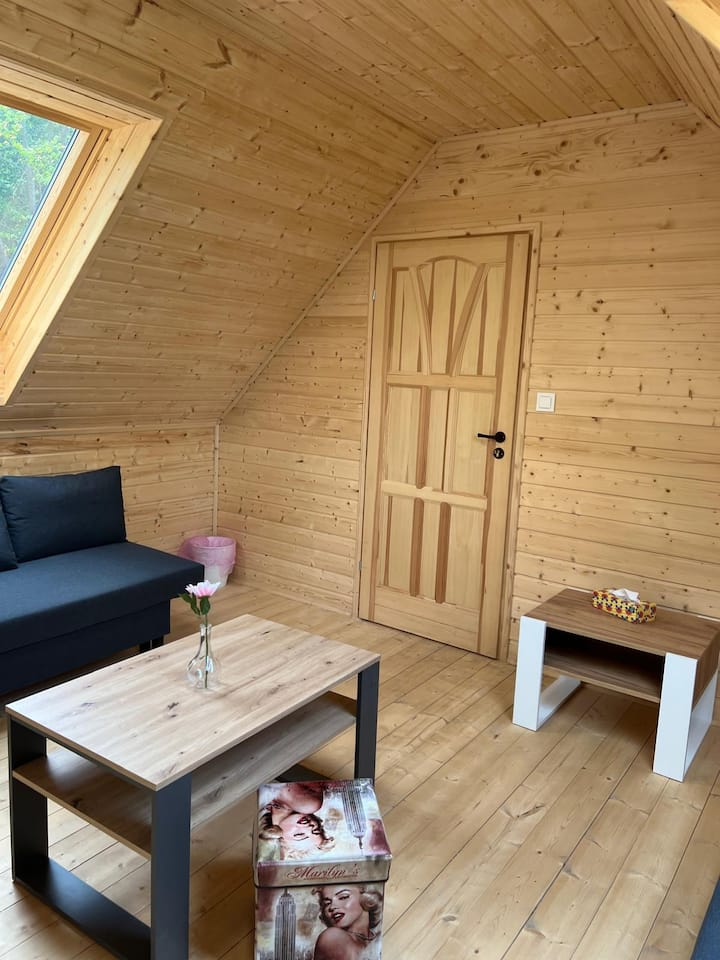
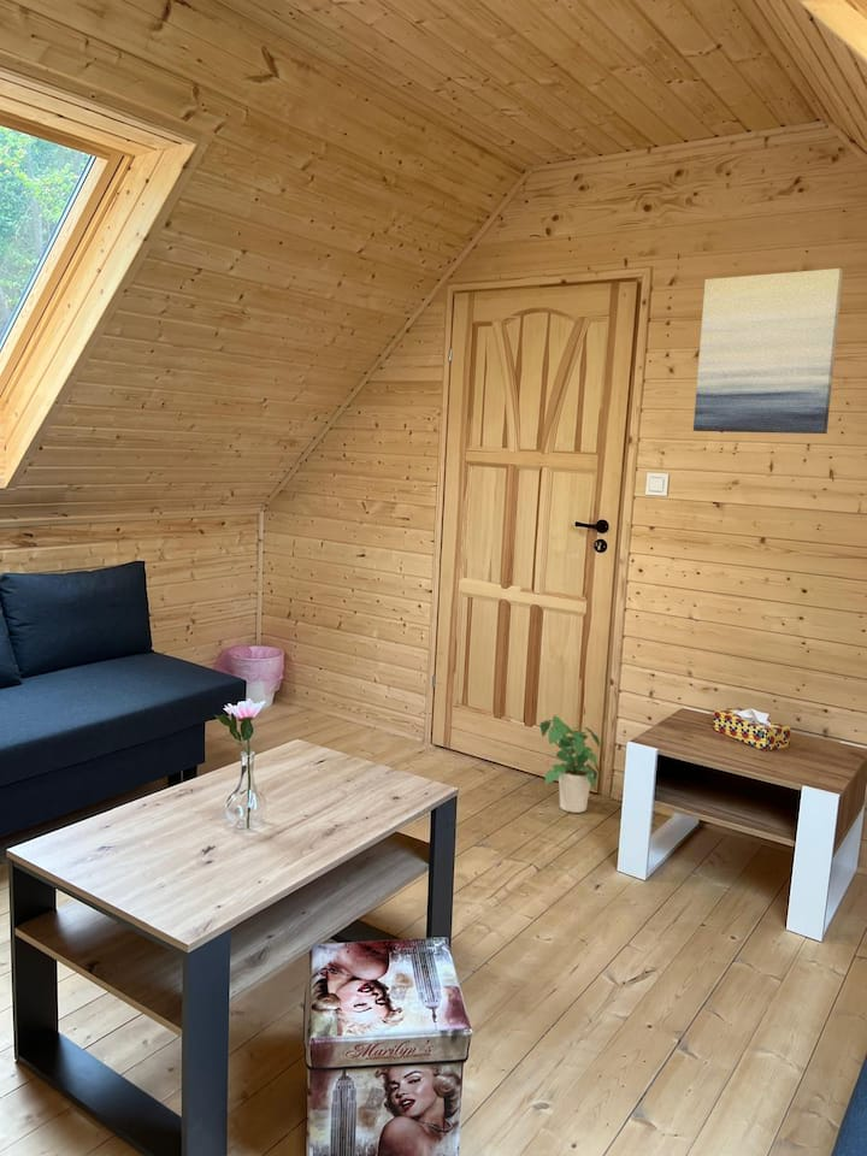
+ potted plant [539,714,601,814]
+ wall art [692,267,844,435]
